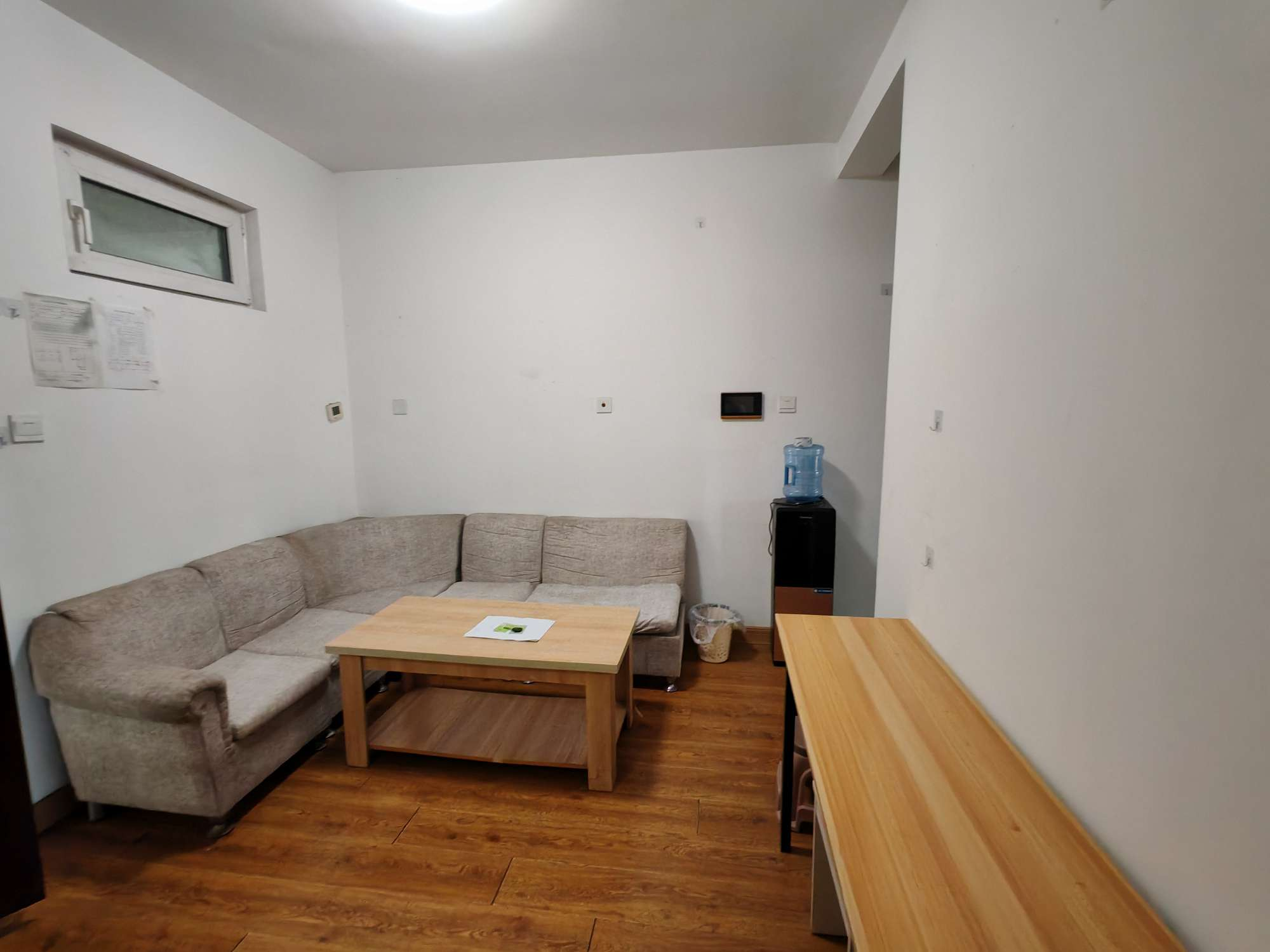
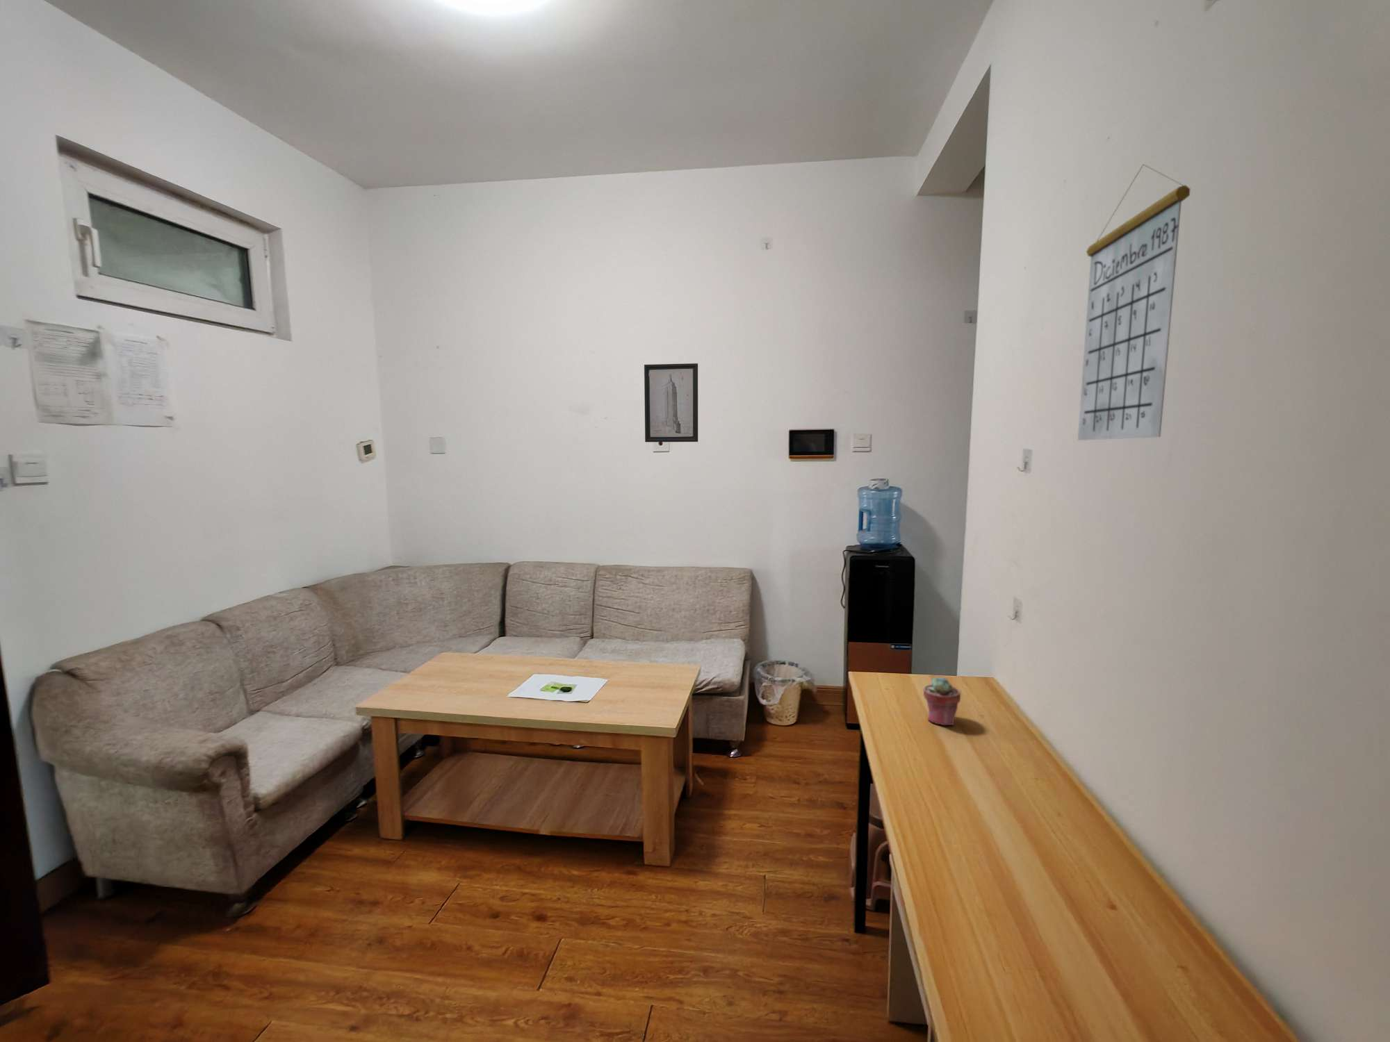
+ potted succulent [923,676,961,726]
+ calendar [1077,163,1191,441]
+ wall art [644,362,698,442]
